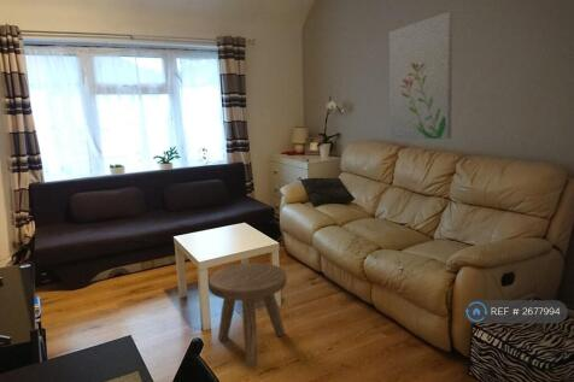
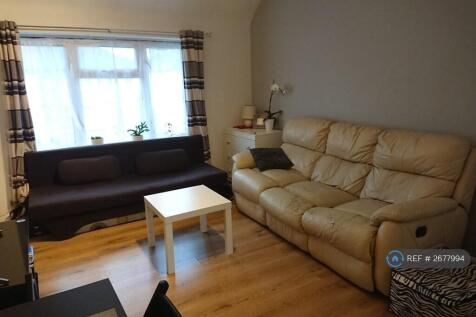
- stool [207,261,288,368]
- wall art [388,11,453,140]
